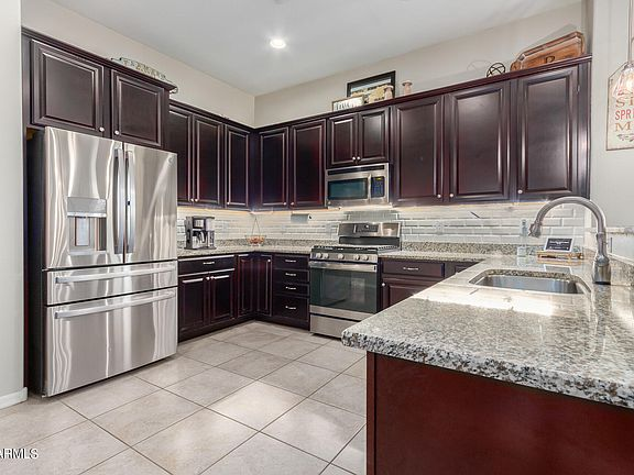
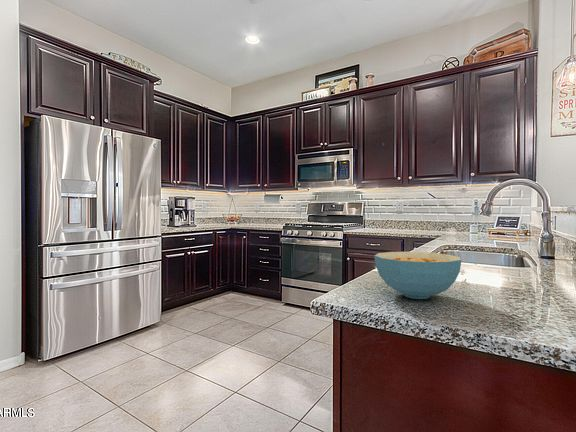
+ cereal bowl [373,251,462,300]
